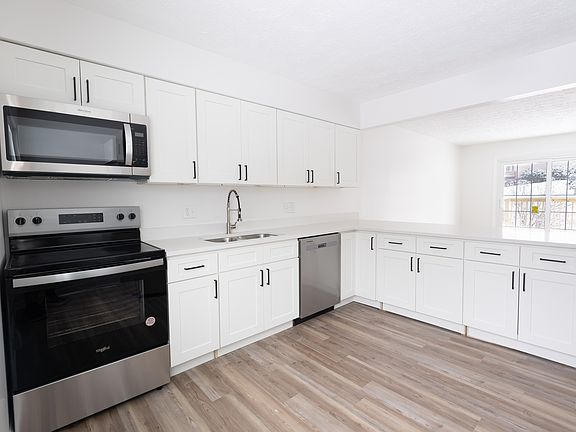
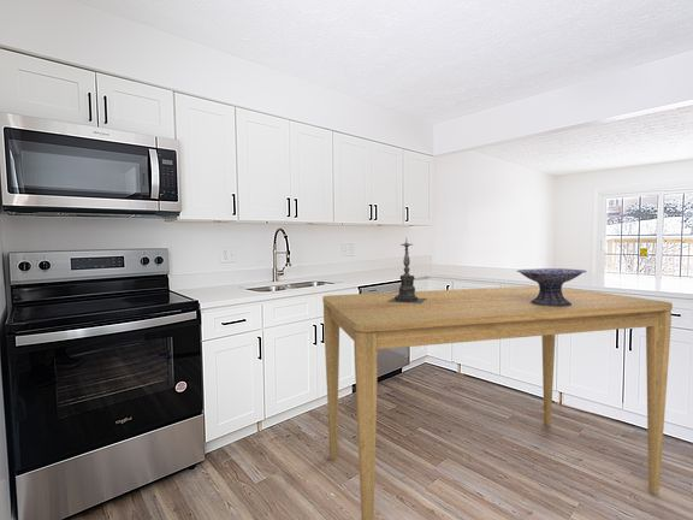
+ dining table [321,284,674,520]
+ decorative bowl [516,267,588,306]
+ candle holder [386,238,426,303]
